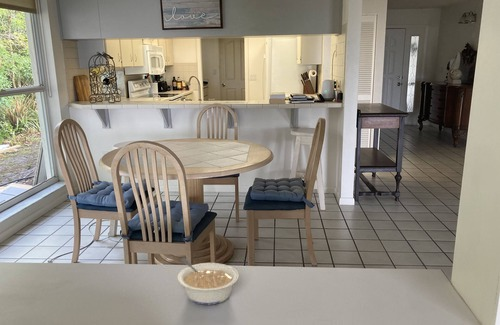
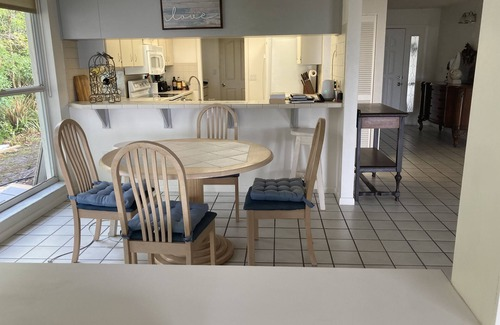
- legume [176,257,240,306]
